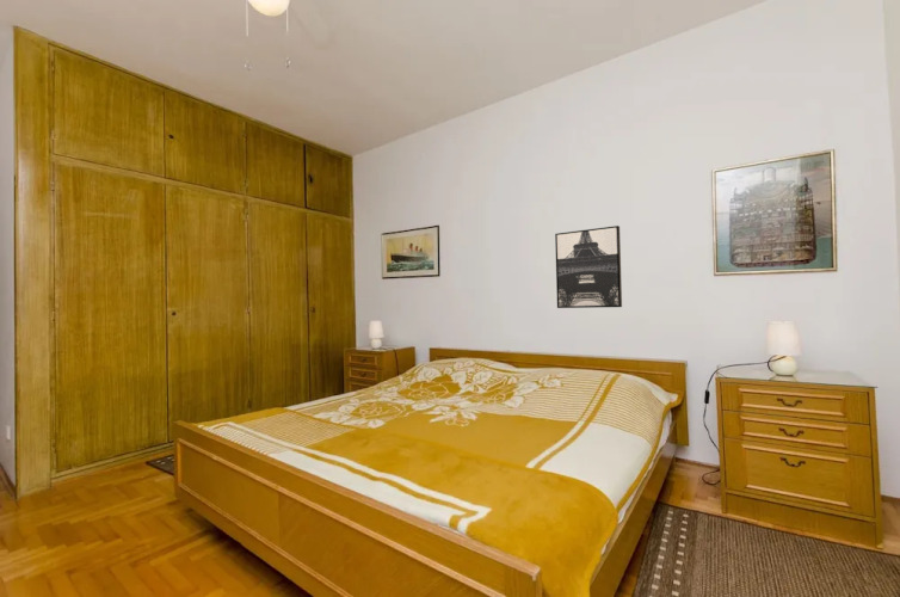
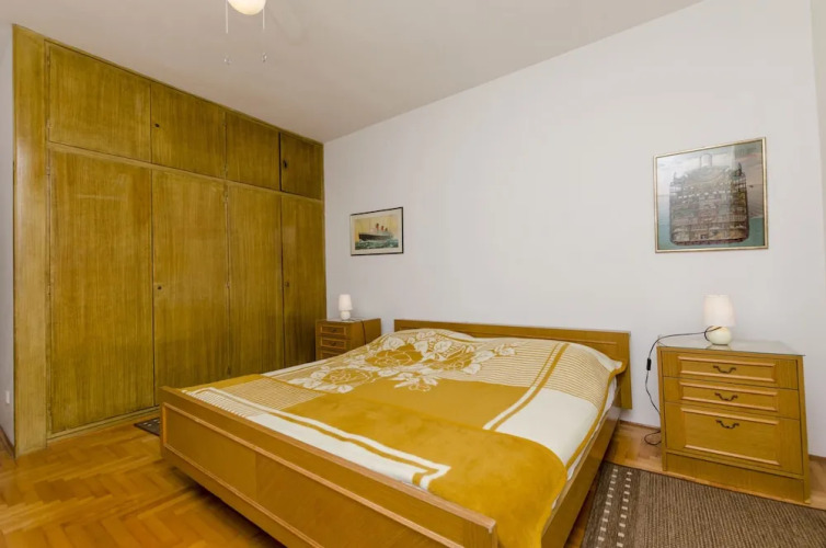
- wall art [554,224,623,309]
